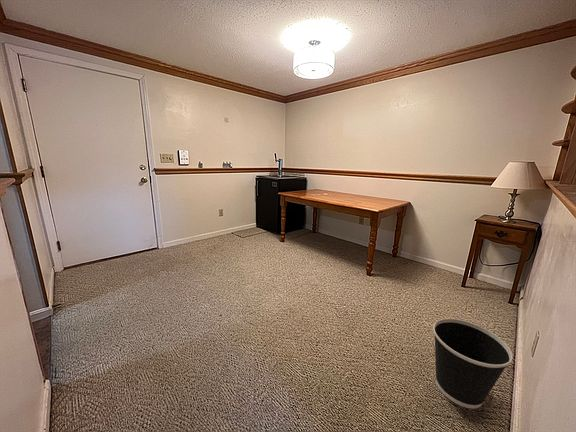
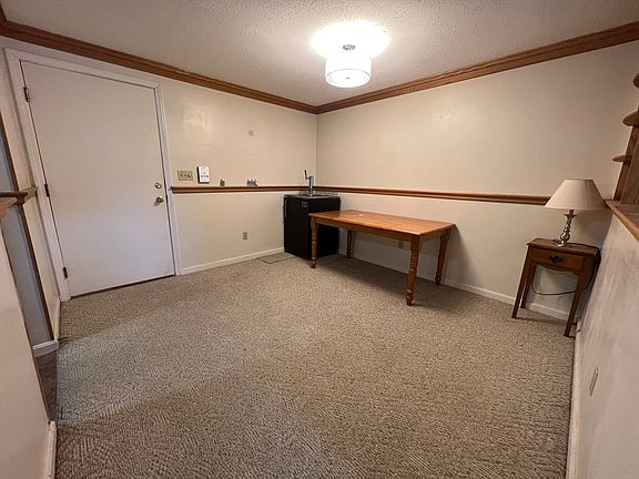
- wastebasket [432,317,514,410]
